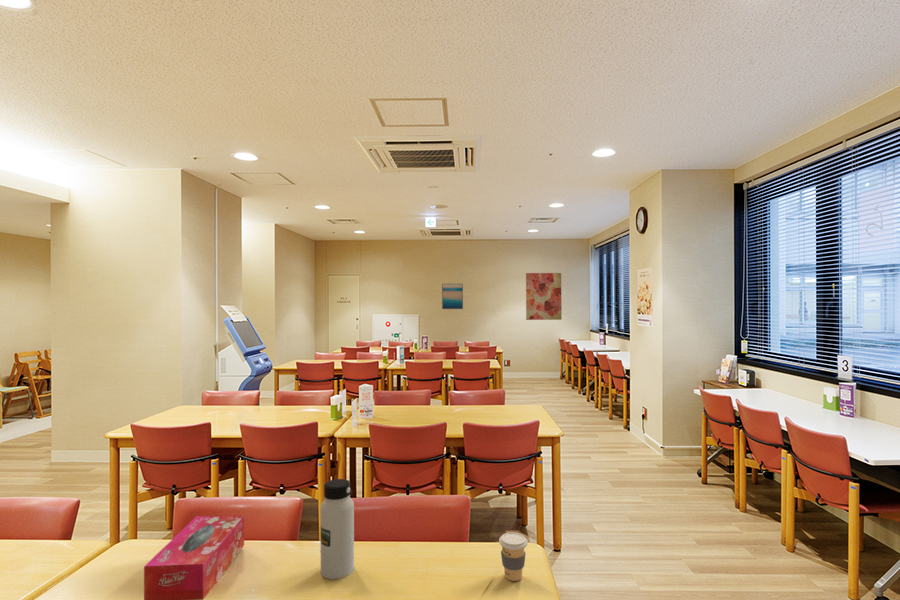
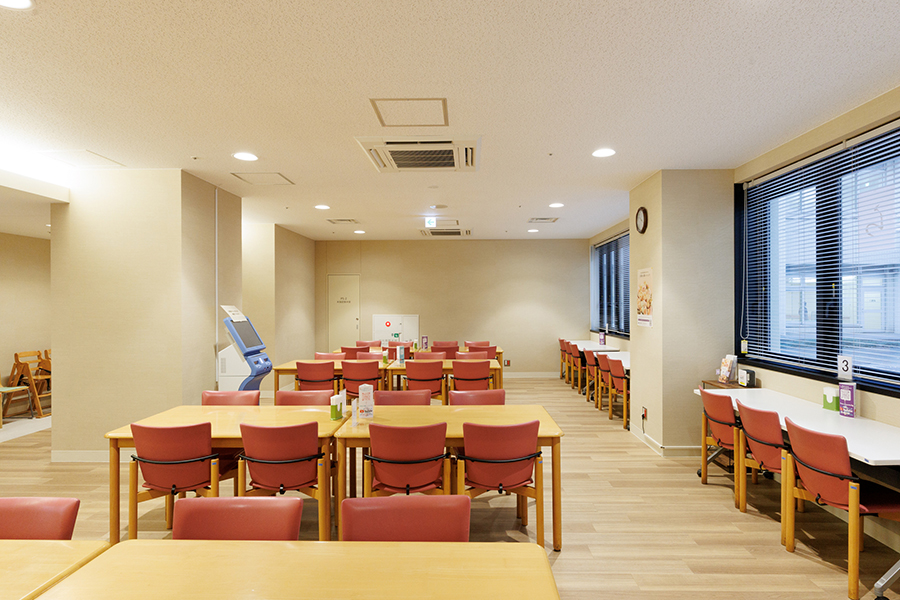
- tissue box [143,514,245,600]
- water bottle [319,478,355,580]
- coffee cup [498,531,528,582]
- wall art [441,283,464,310]
- wall art [525,272,563,321]
